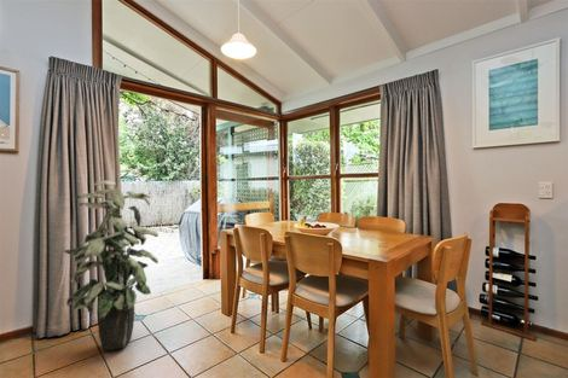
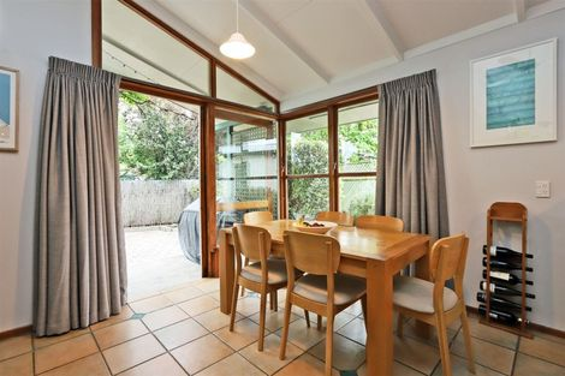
- indoor plant [62,180,160,353]
